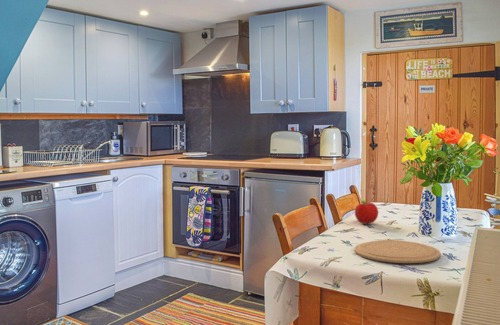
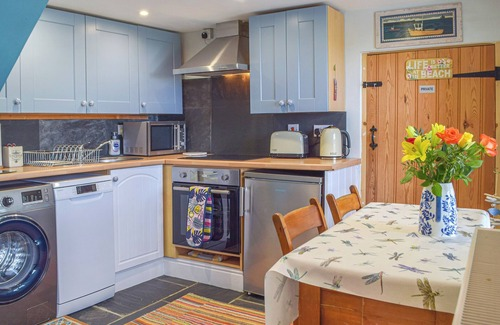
- plate [354,239,442,264]
- fruit [354,199,379,225]
